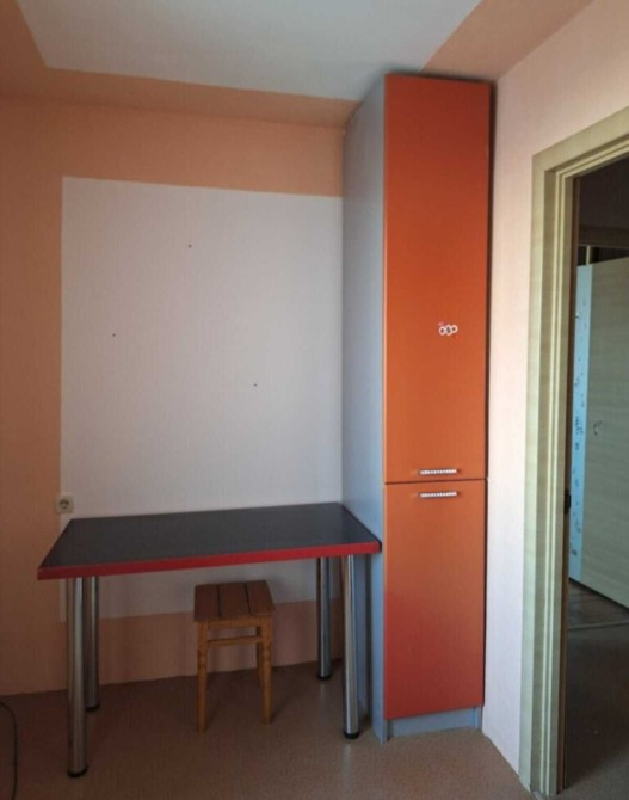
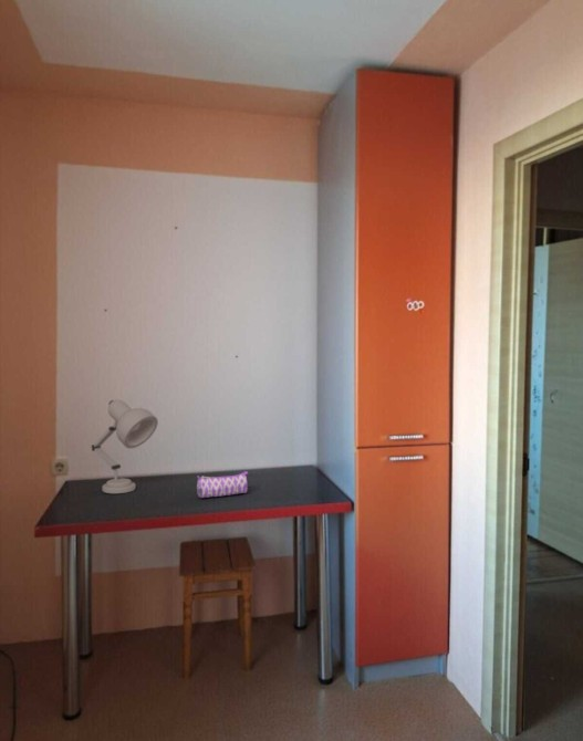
+ pencil case [196,470,249,499]
+ desk lamp [91,399,159,494]
